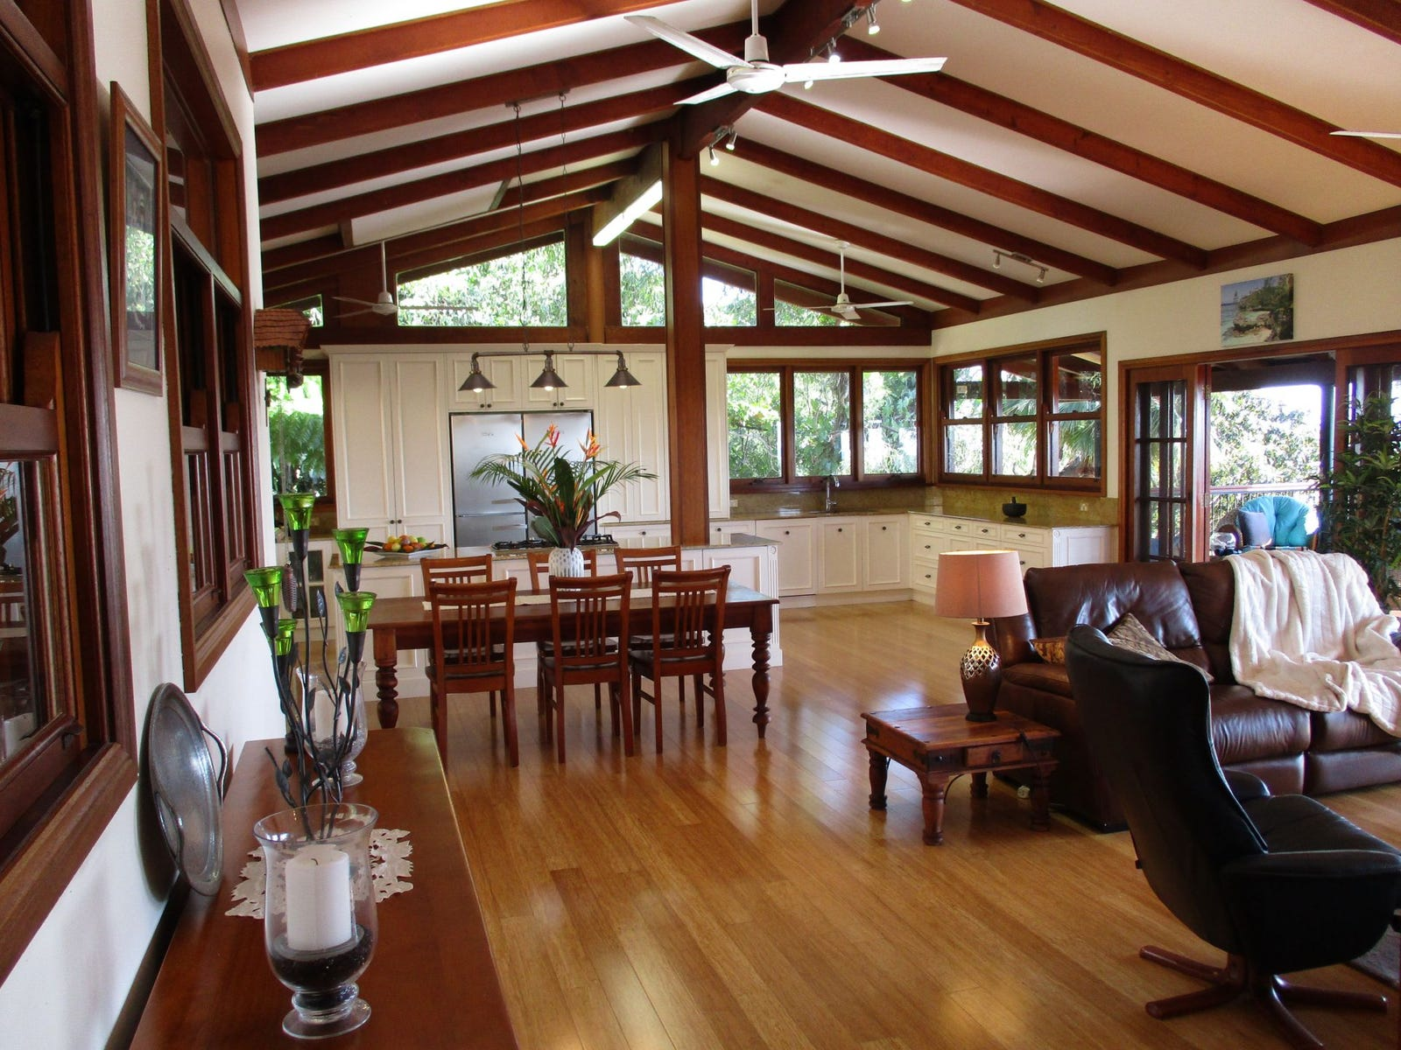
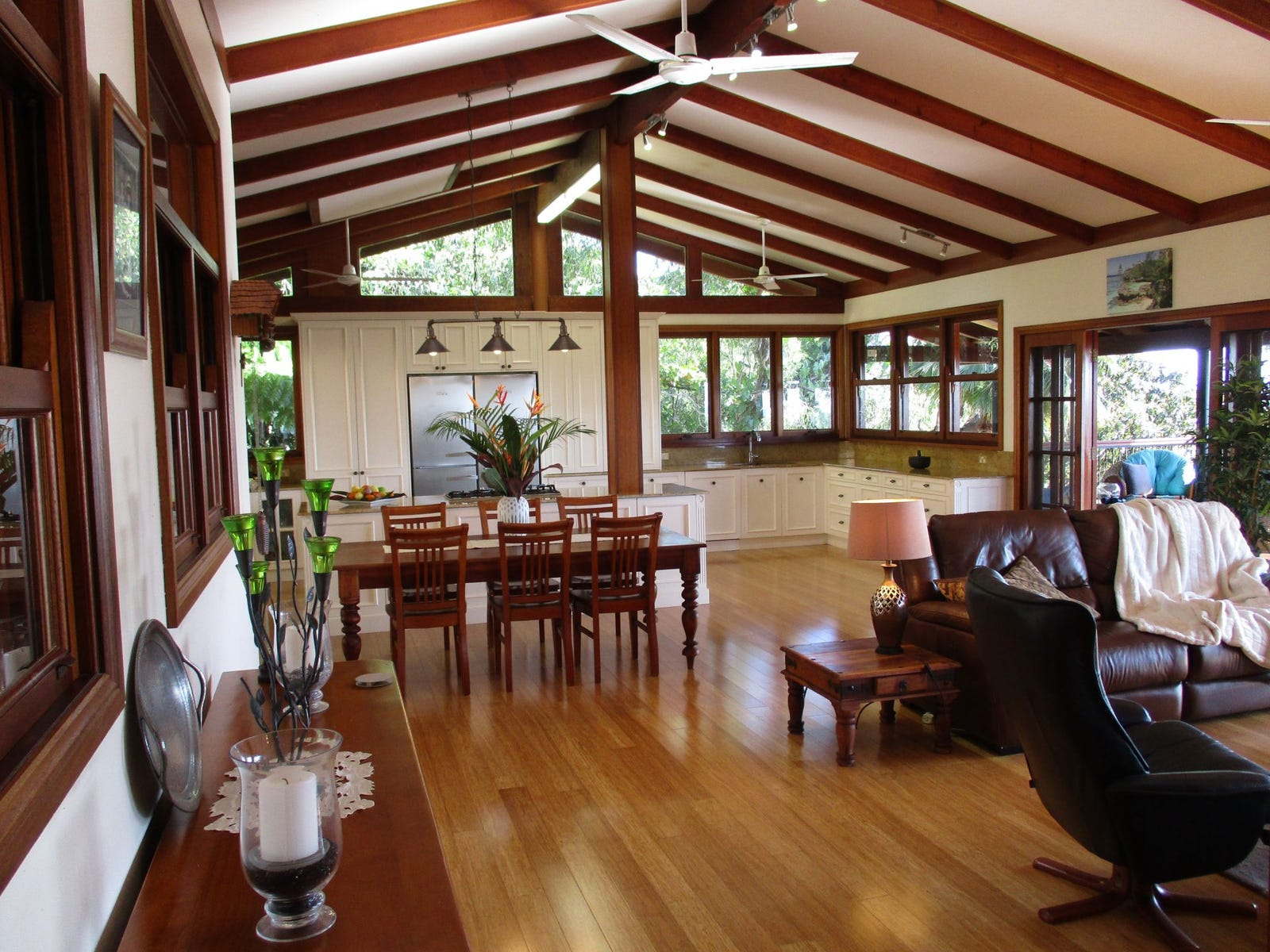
+ coaster [355,672,393,688]
